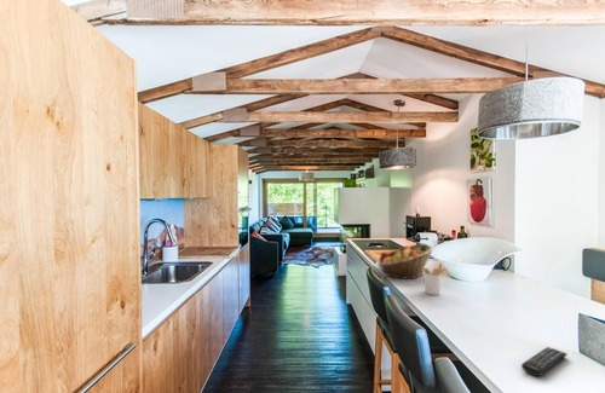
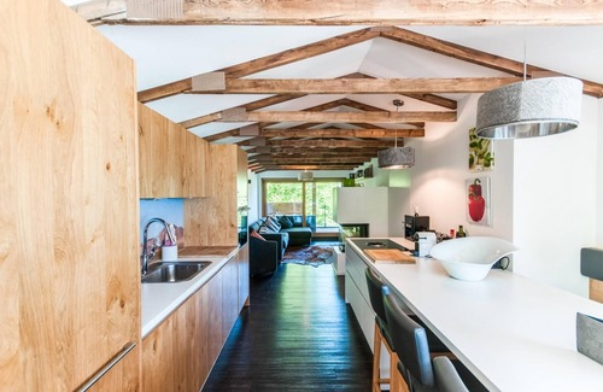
- utensil holder [422,262,448,296]
- remote control [520,346,569,377]
- fruit basket [376,243,436,281]
